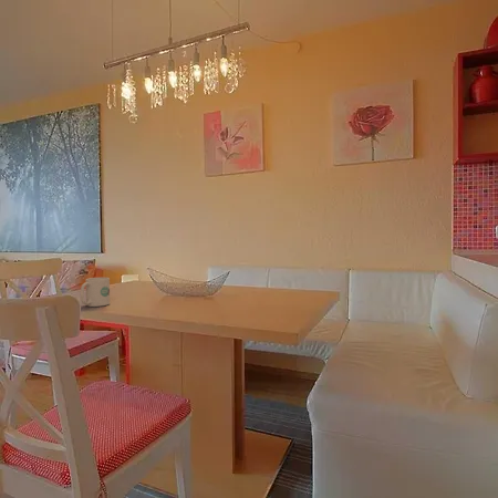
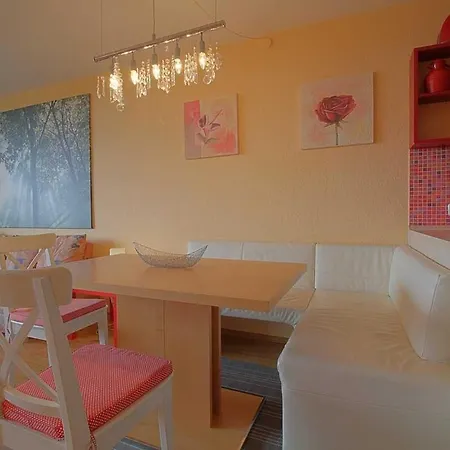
- mug [80,277,111,308]
